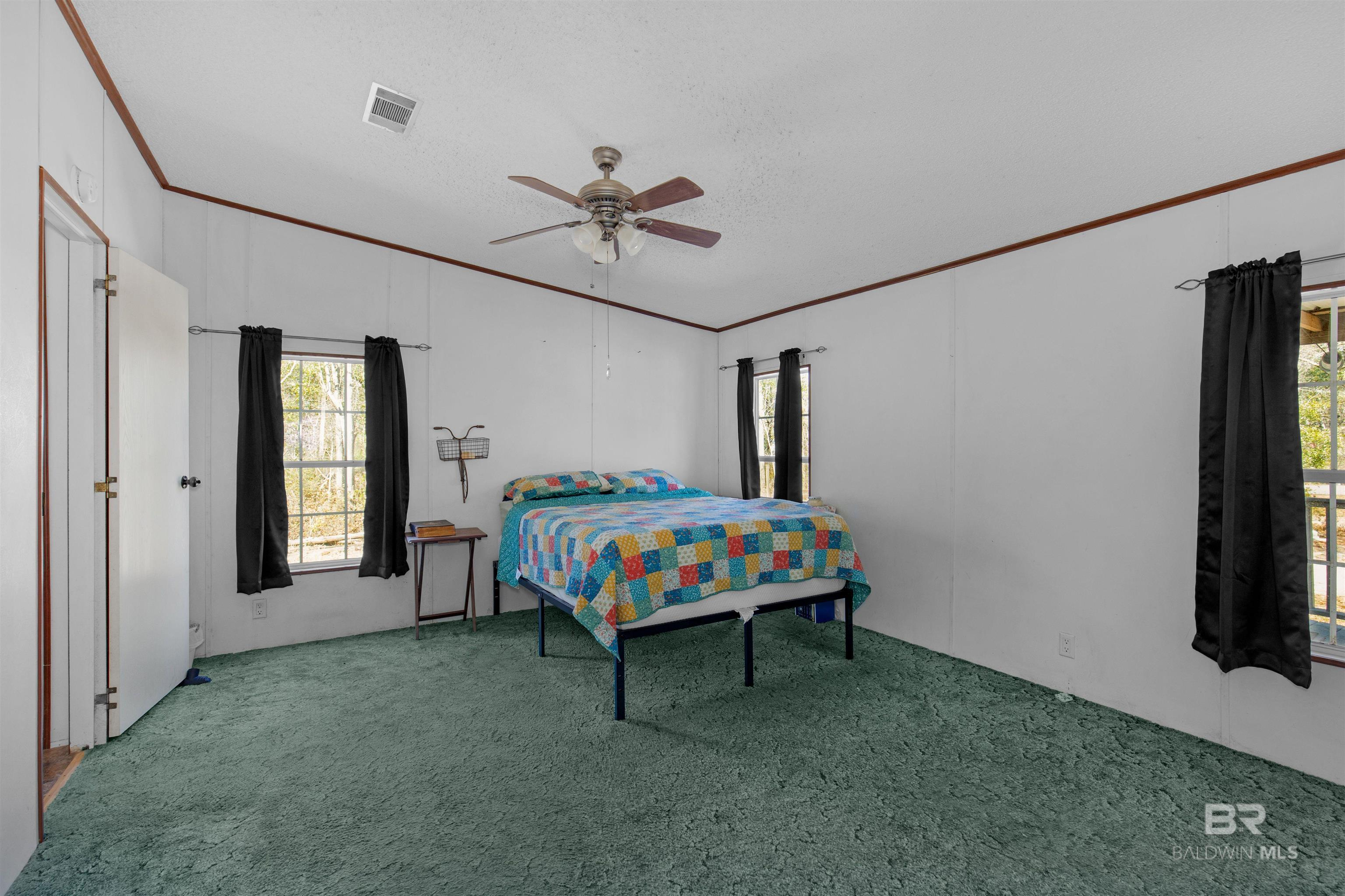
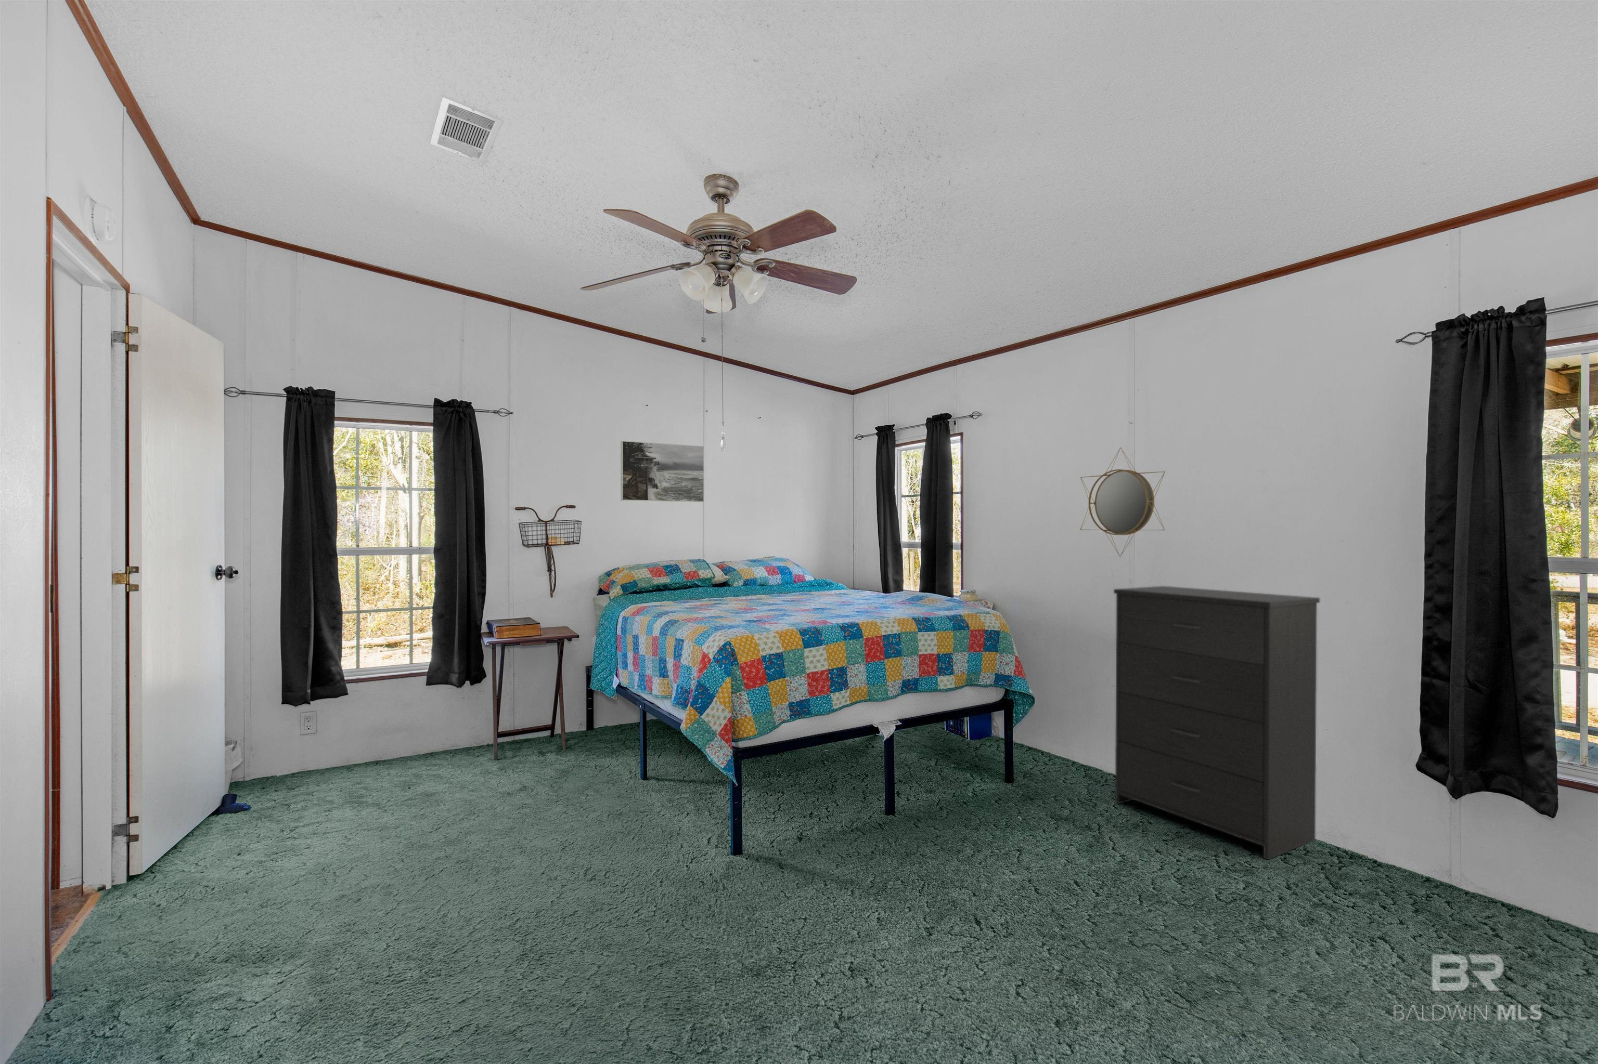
+ dresser [1113,585,1320,860]
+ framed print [620,441,705,502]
+ home mirror [1079,446,1166,558]
